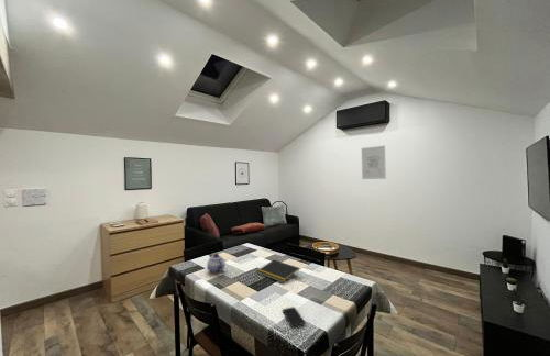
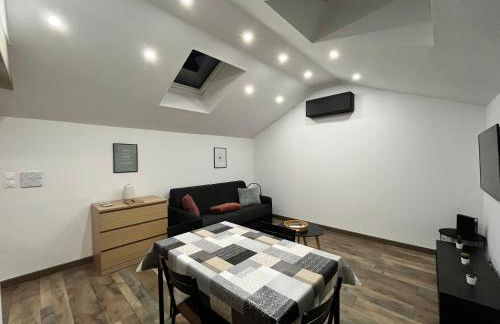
- wall art [361,145,387,180]
- smartphone [282,305,306,327]
- notepad [256,259,300,283]
- teapot [206,253,227,275]
